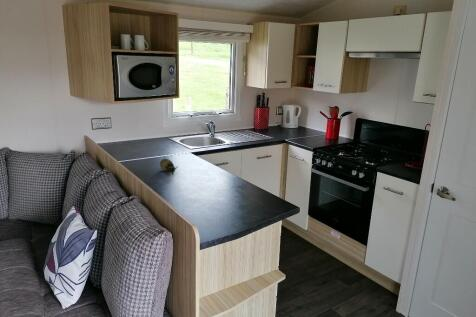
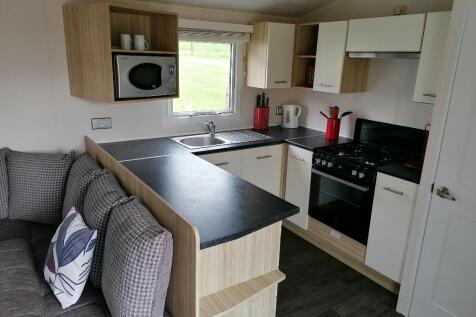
- fruit [159,158,179,176]
